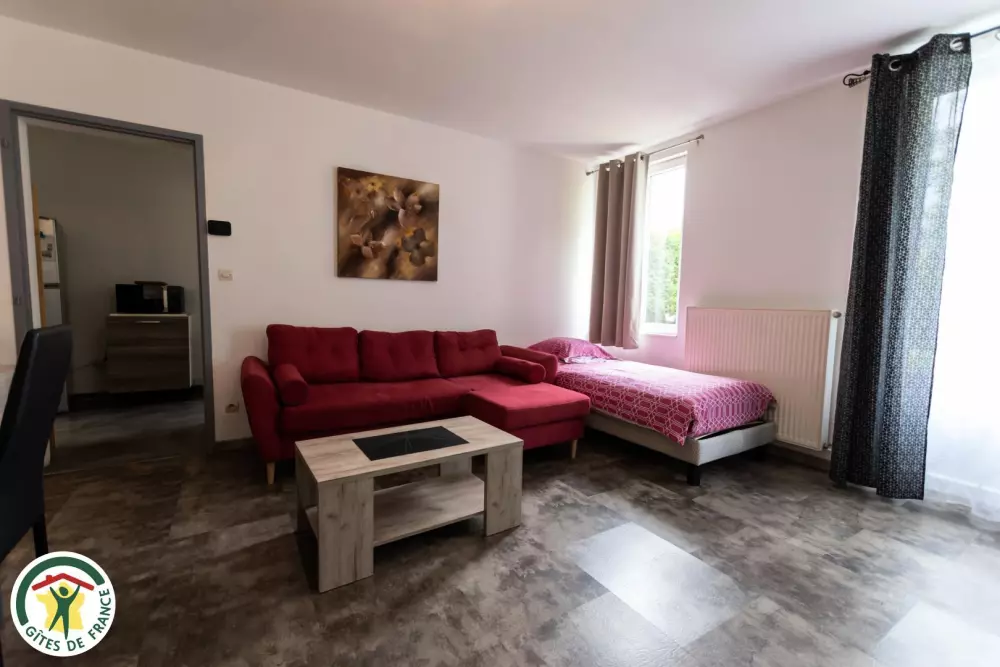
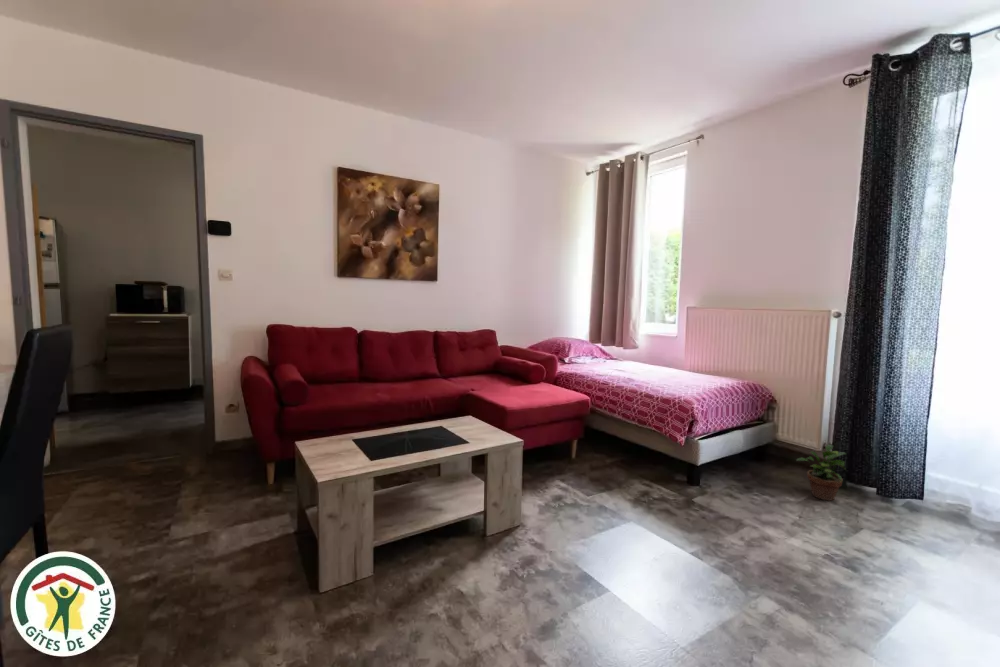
+ potted plant [795,443,847,502]
